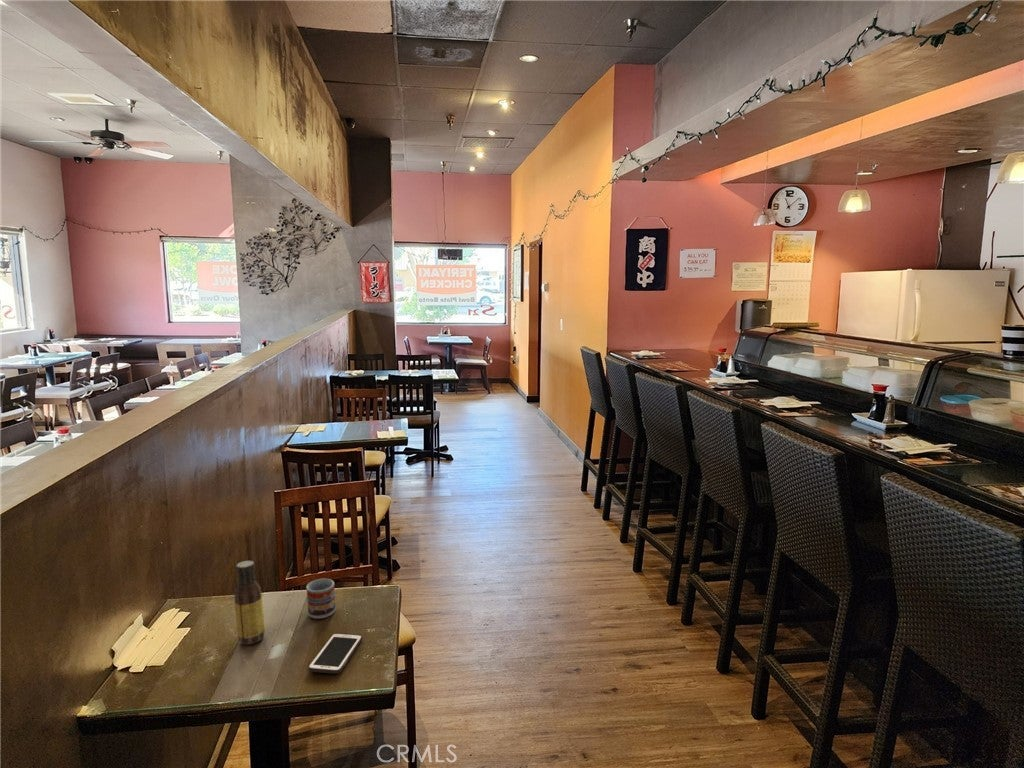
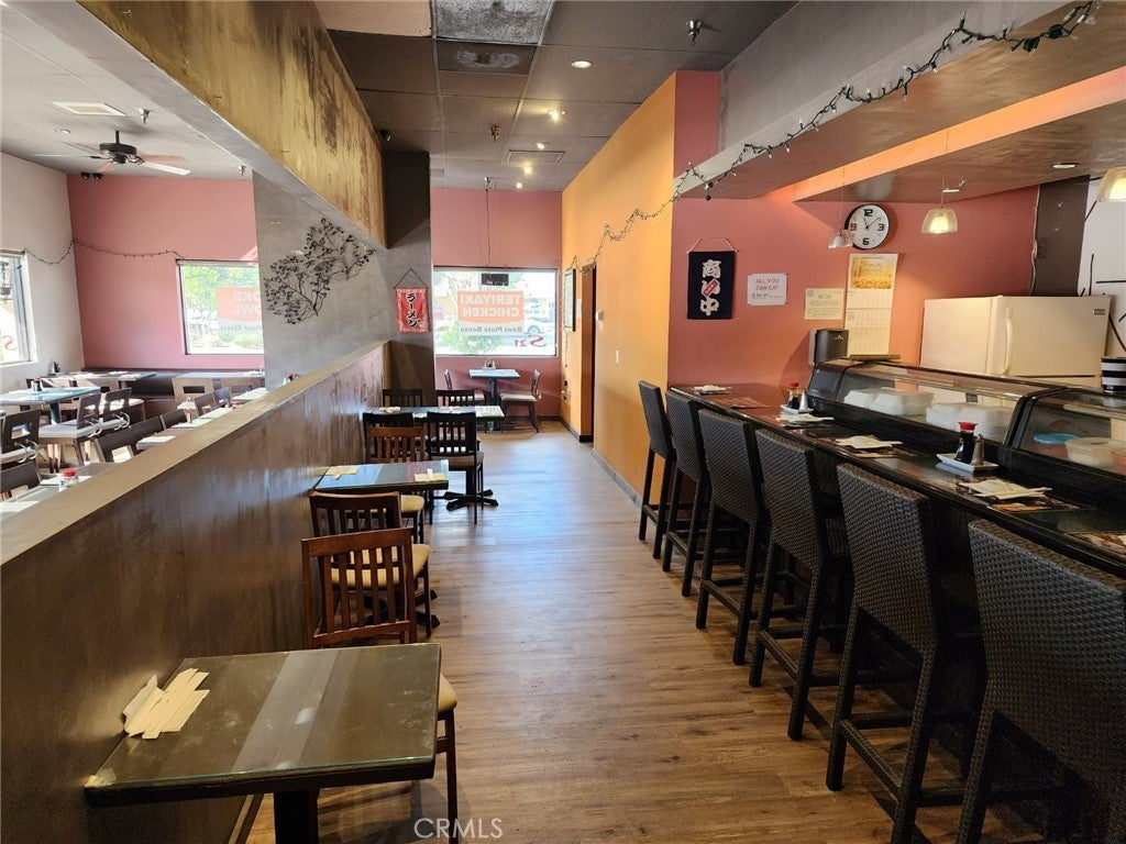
- sauce bottle [233,560,266,646]
- cell phone [307,632,363,675]
- cup [305,578,336,620]
